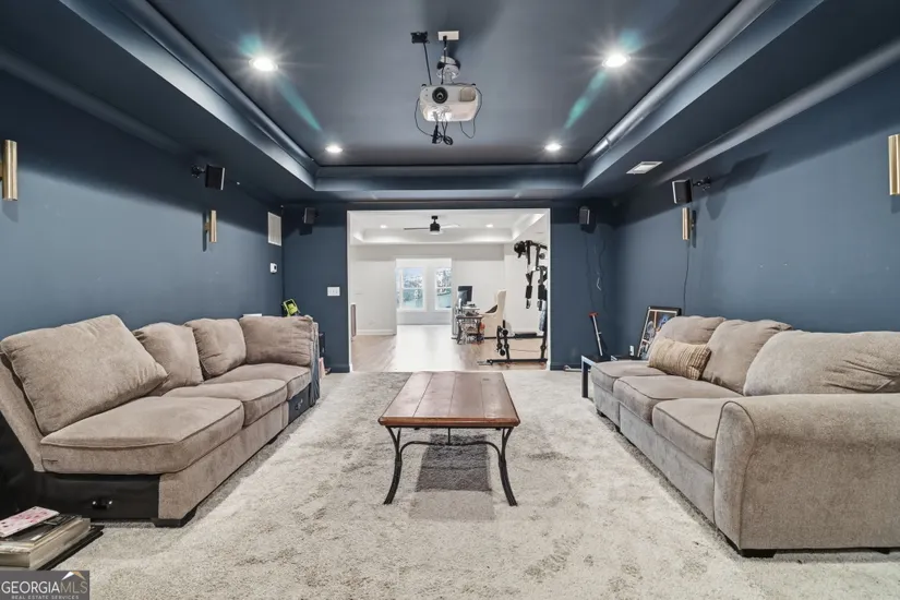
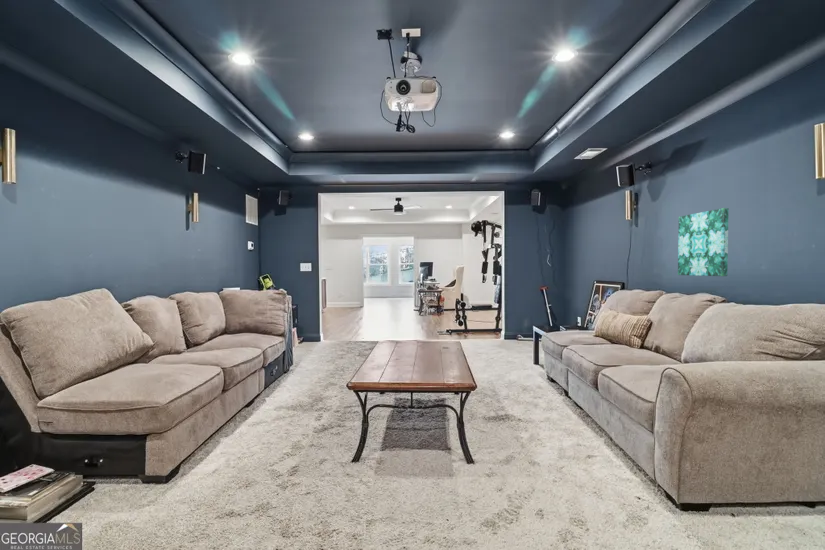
+ wall art [677,207,730,277]
